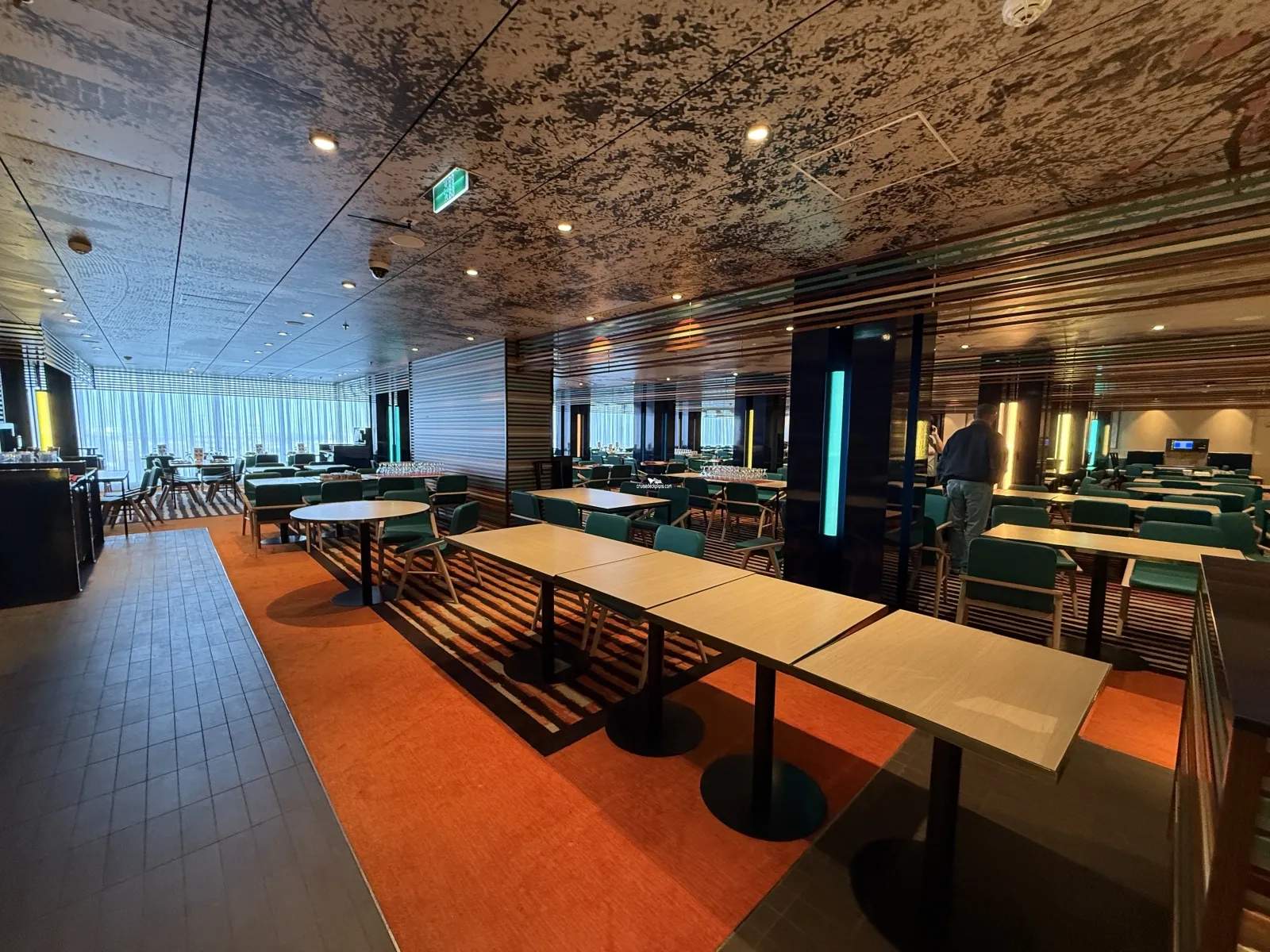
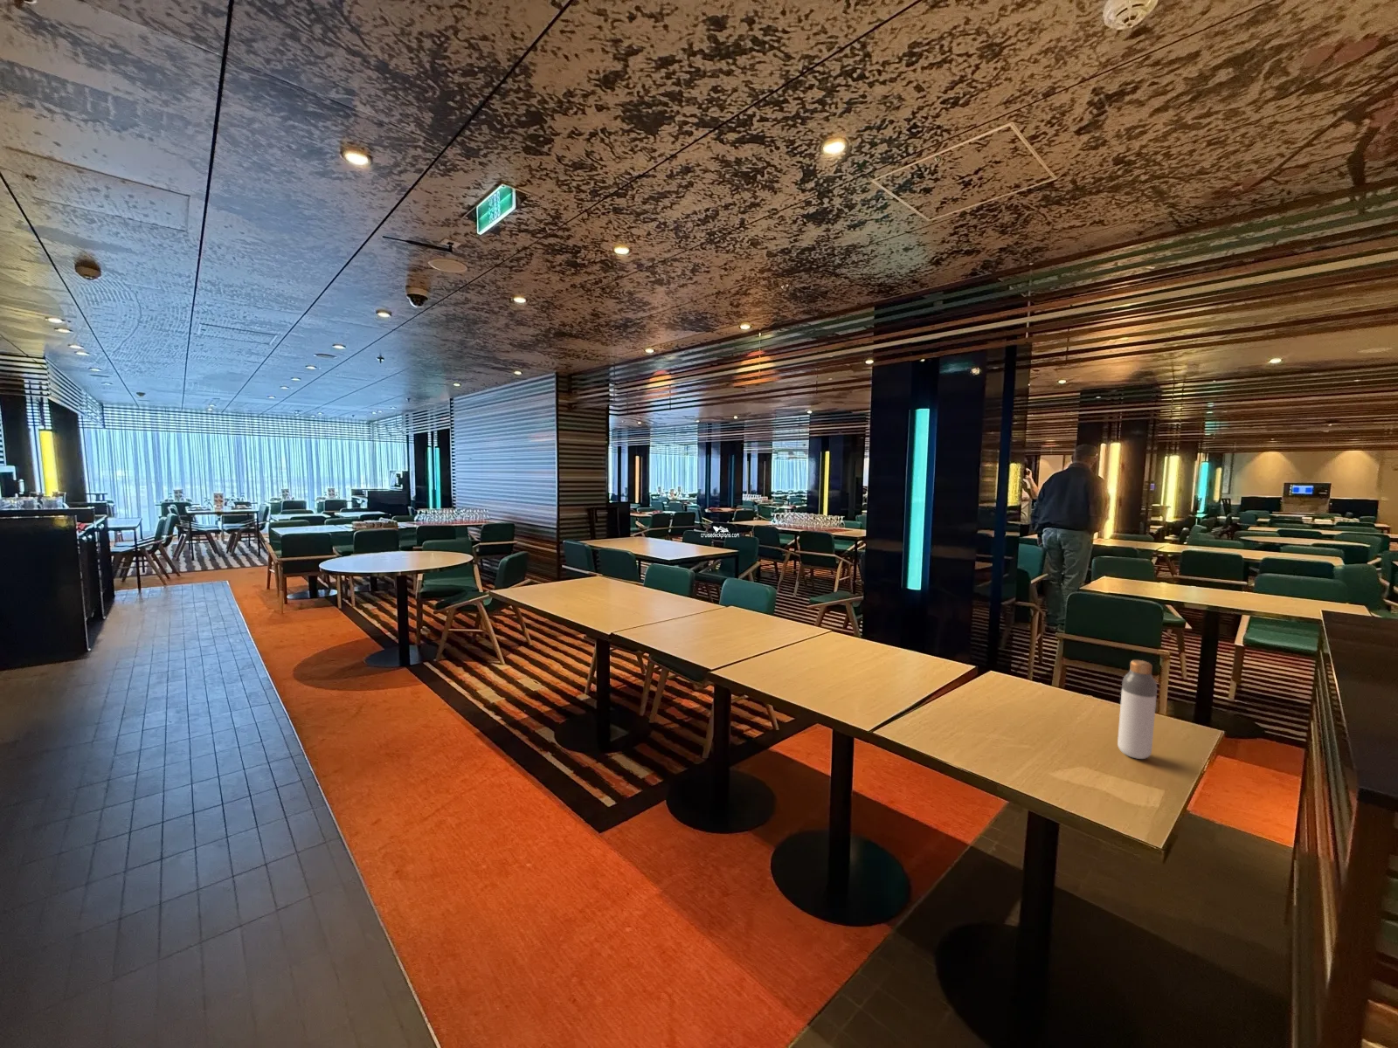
+ bottle [1116,659,1158,760]
